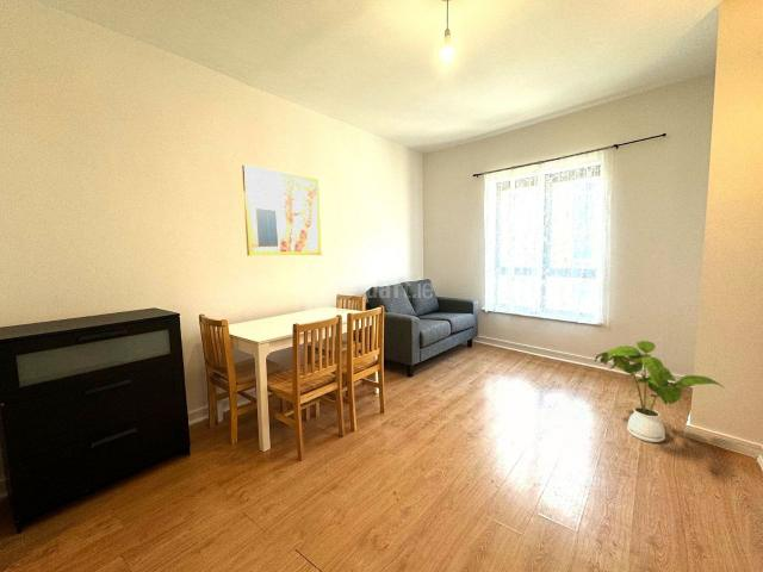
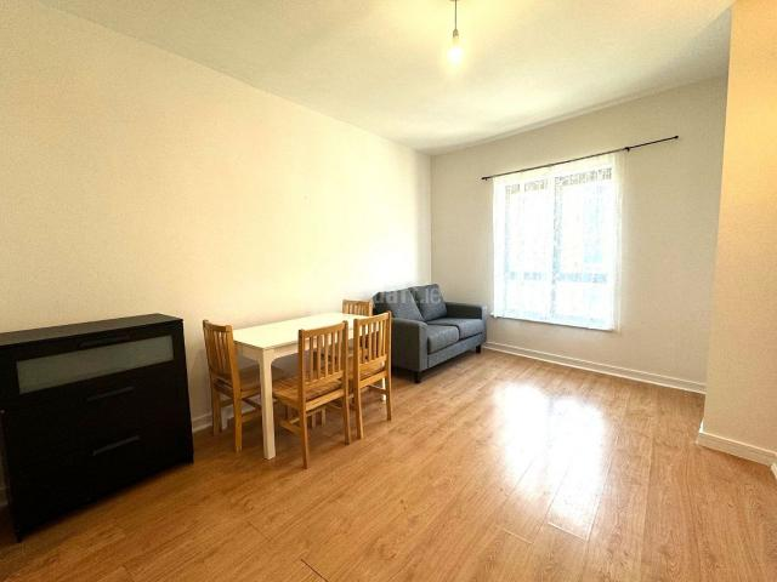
- wall art [241,163,323,257]
- house plant [594,340,726,443]
